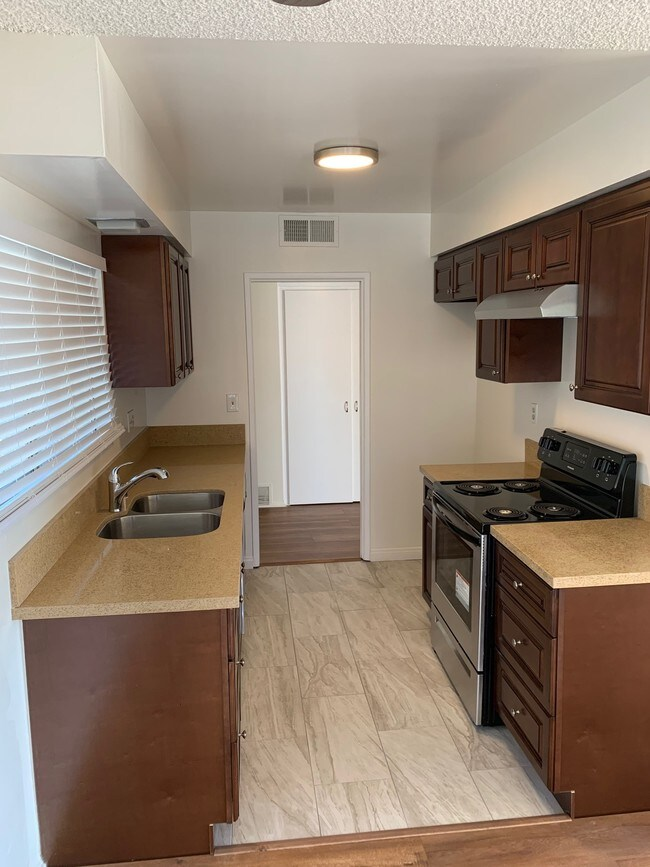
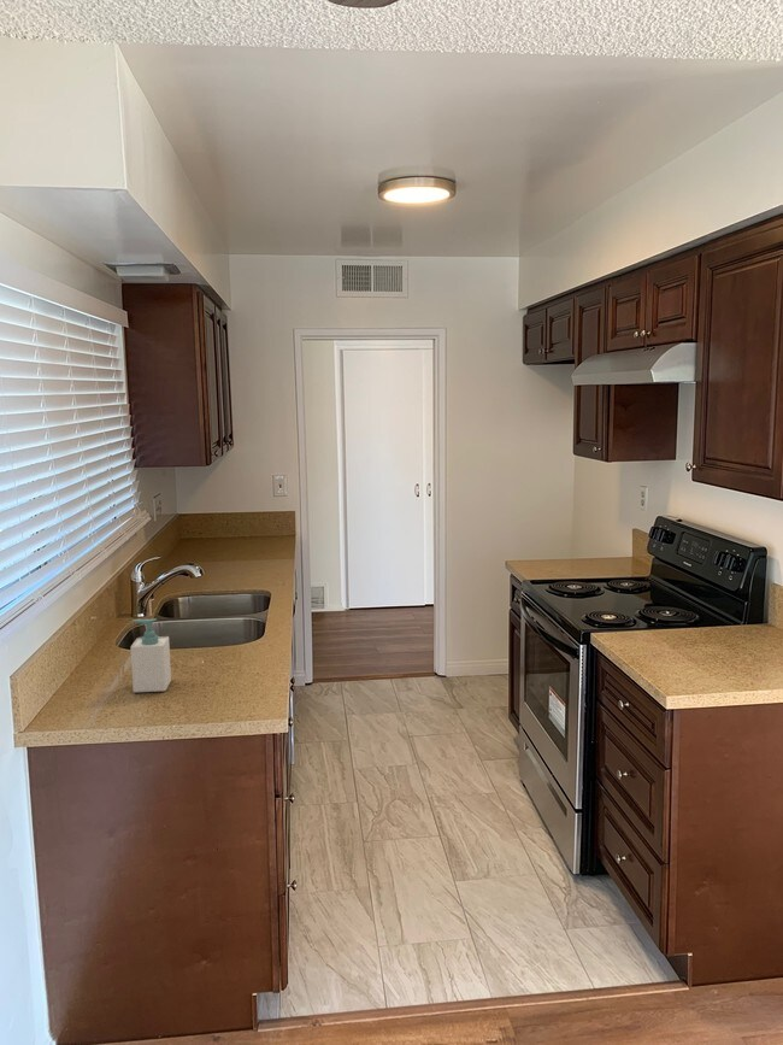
+ soap bottle [130,617,172,693]
